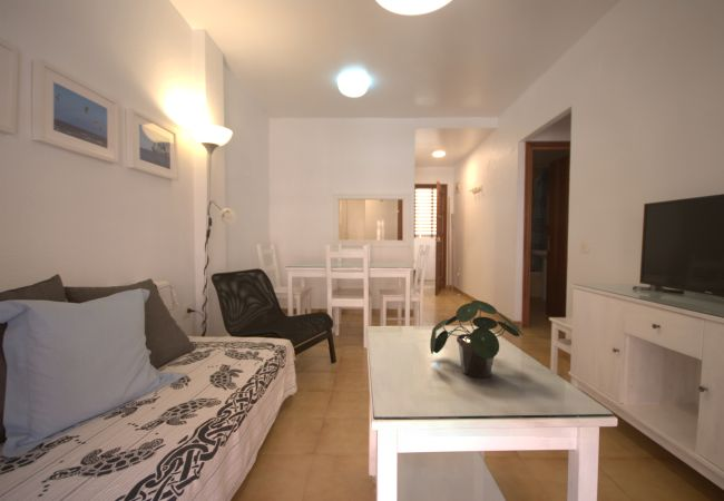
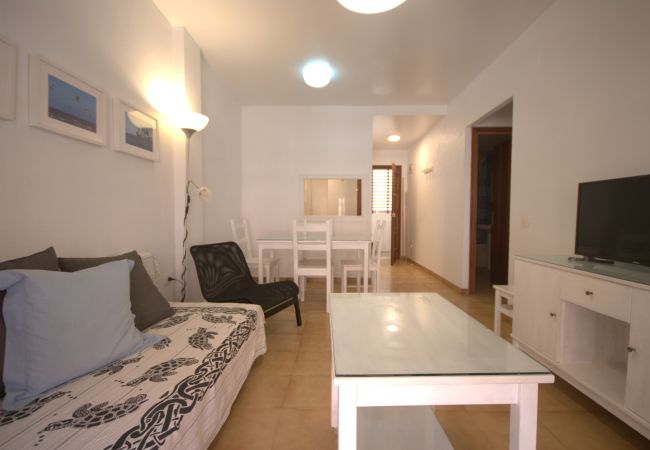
- potted plant [429,299,525,380]
